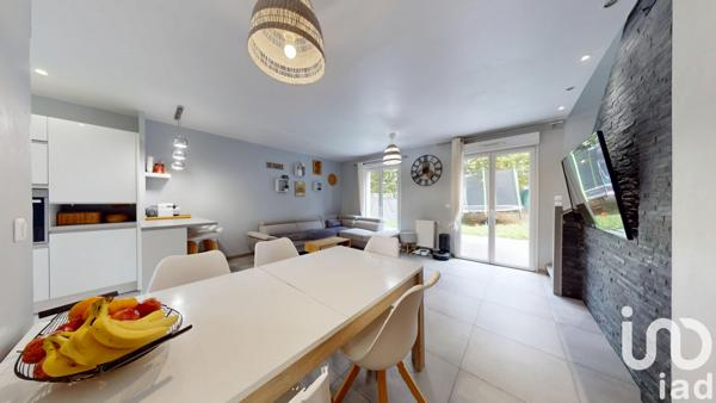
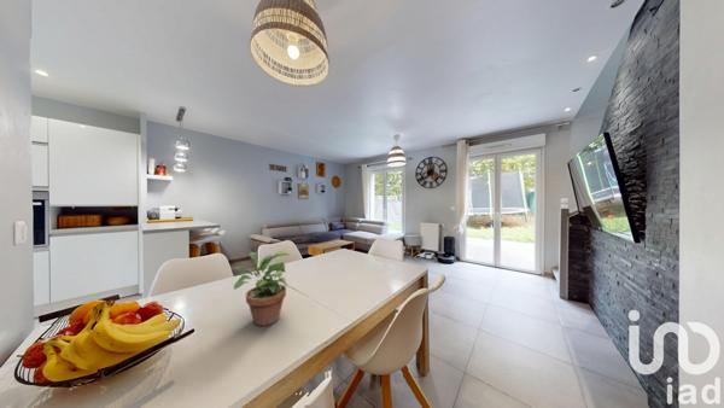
+ potted plant [233,250,291,327]
